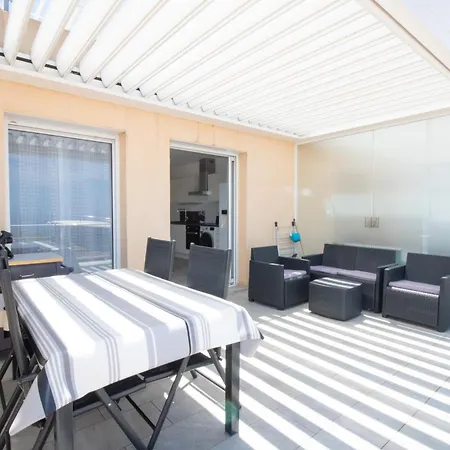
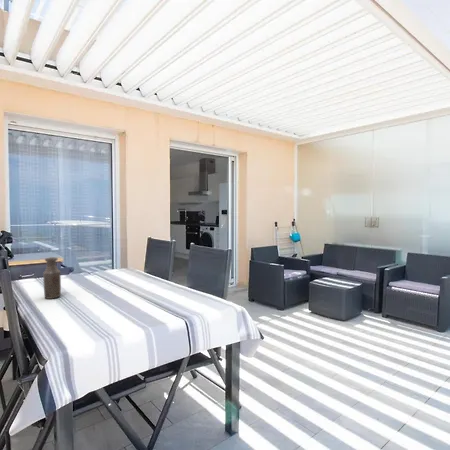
+ bottle [42,256,62,300]
